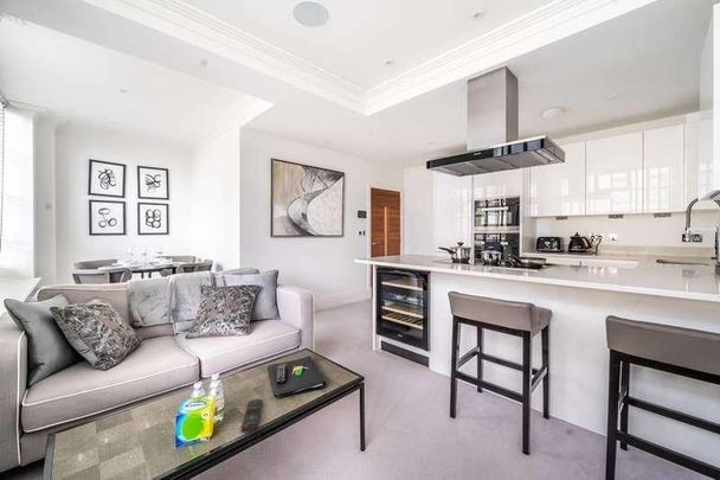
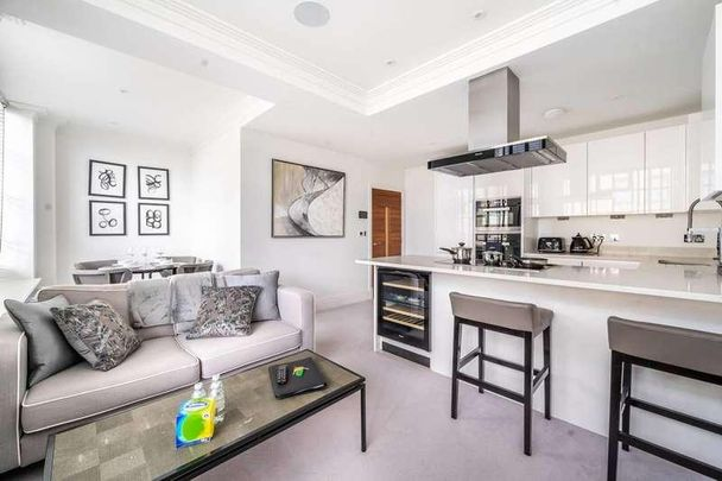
- remote control [240,398,264,433]
